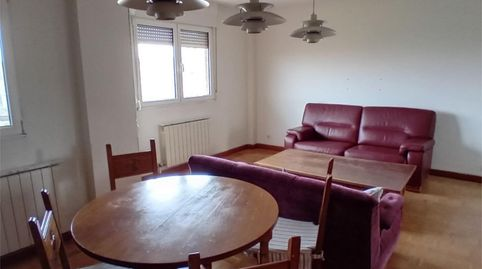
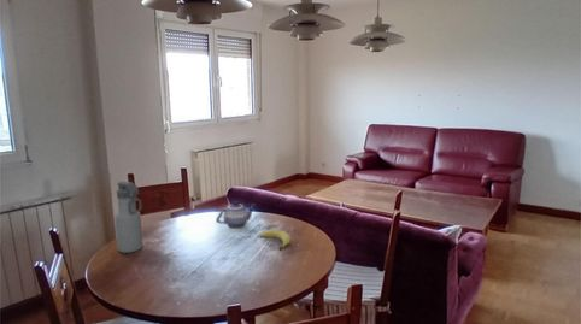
+ fruit [259,229,292,252]
+ teapot [215,200,257,229]
+ water bottle [113,181,143,254]
